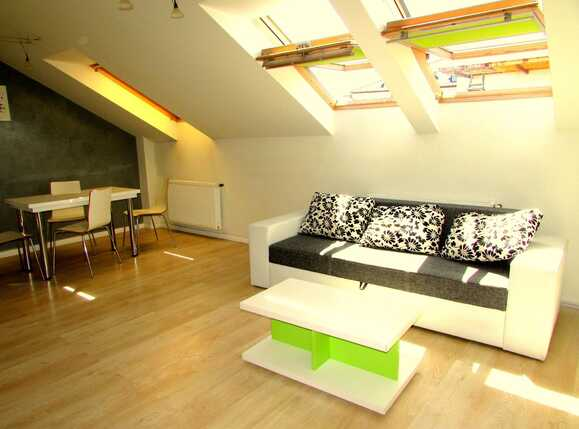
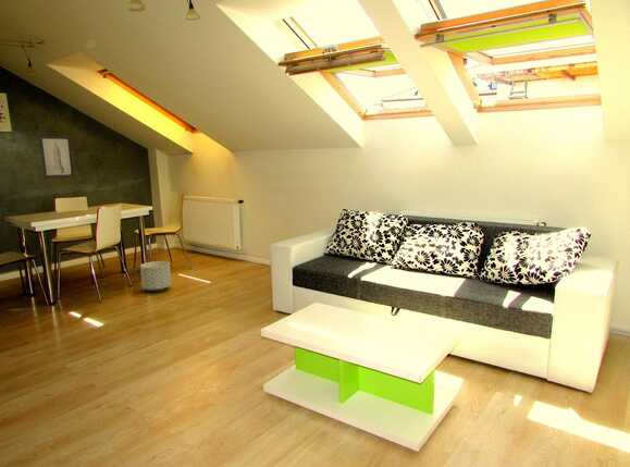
+ wall art [38,135,75,180]
+ planter [139,260,172,293]
